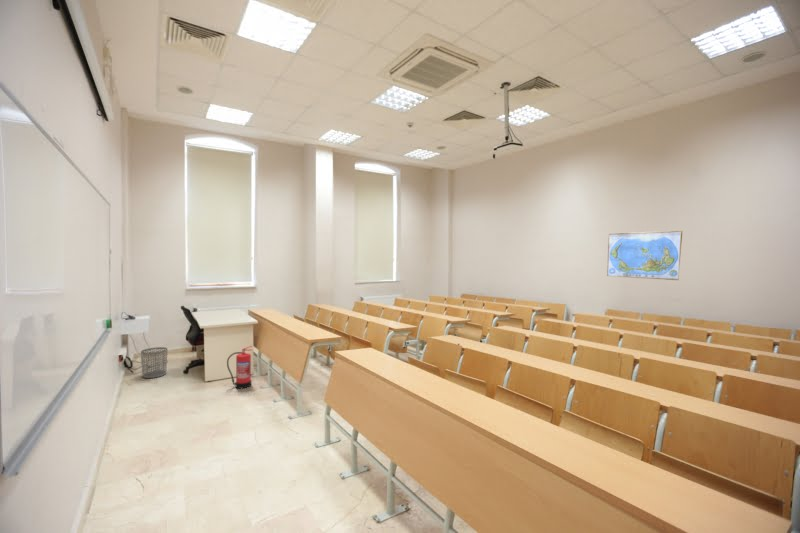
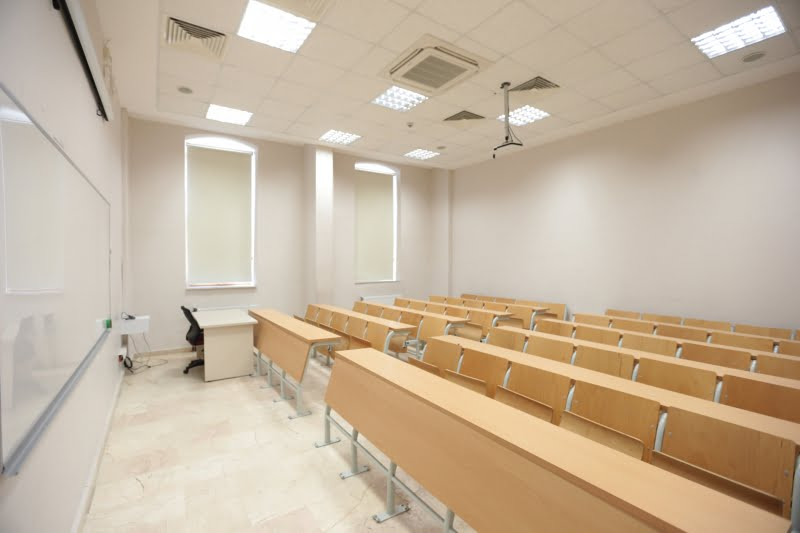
- waste bin [140,346,168,379]
- world map [606,230,683,281]
- fire extinguisher [226,345,253,390]
